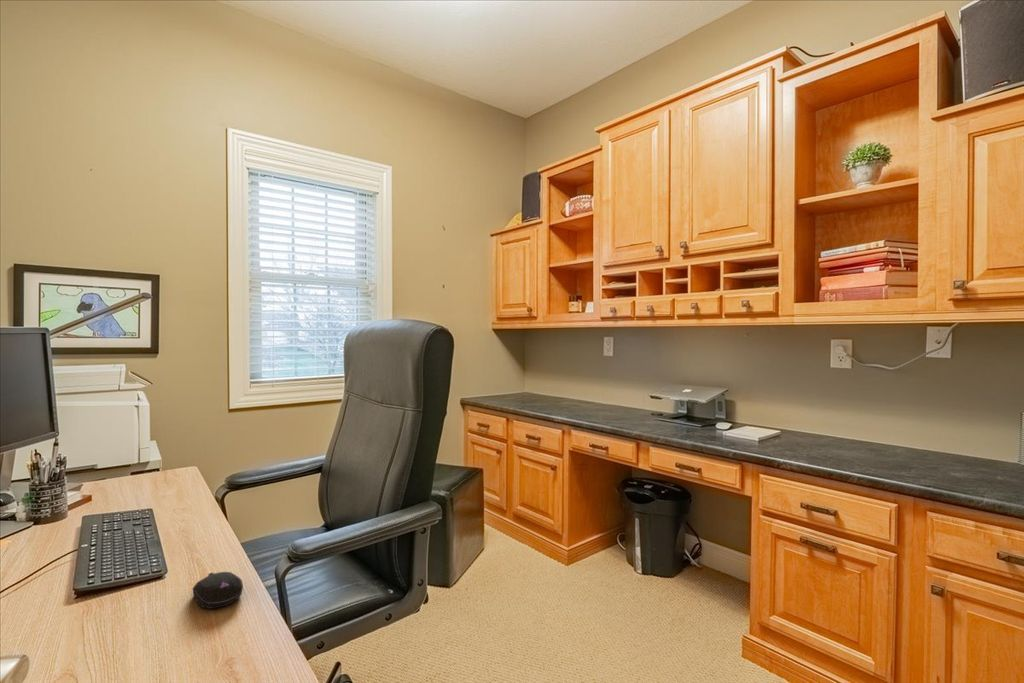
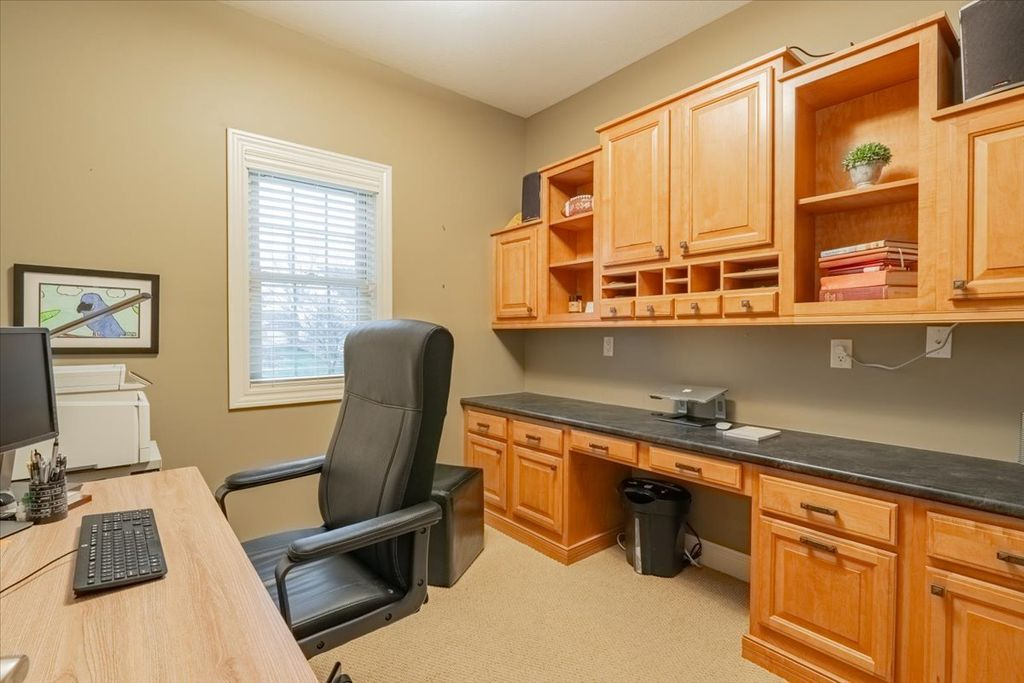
- computer mouse [192,571,244,610]
